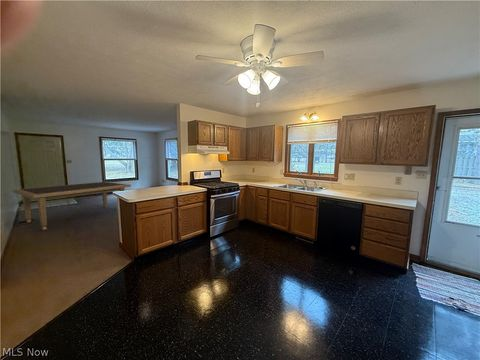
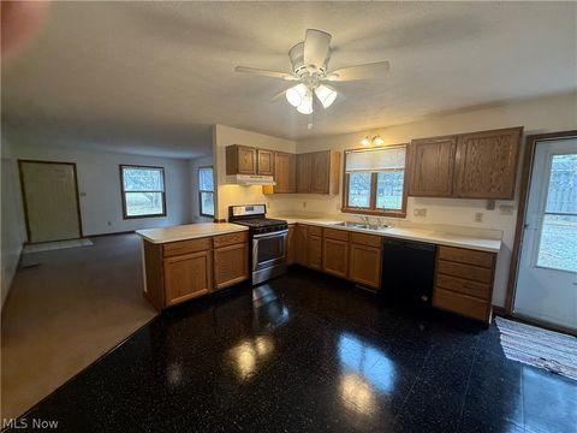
- dining table [12,181,132,231]
